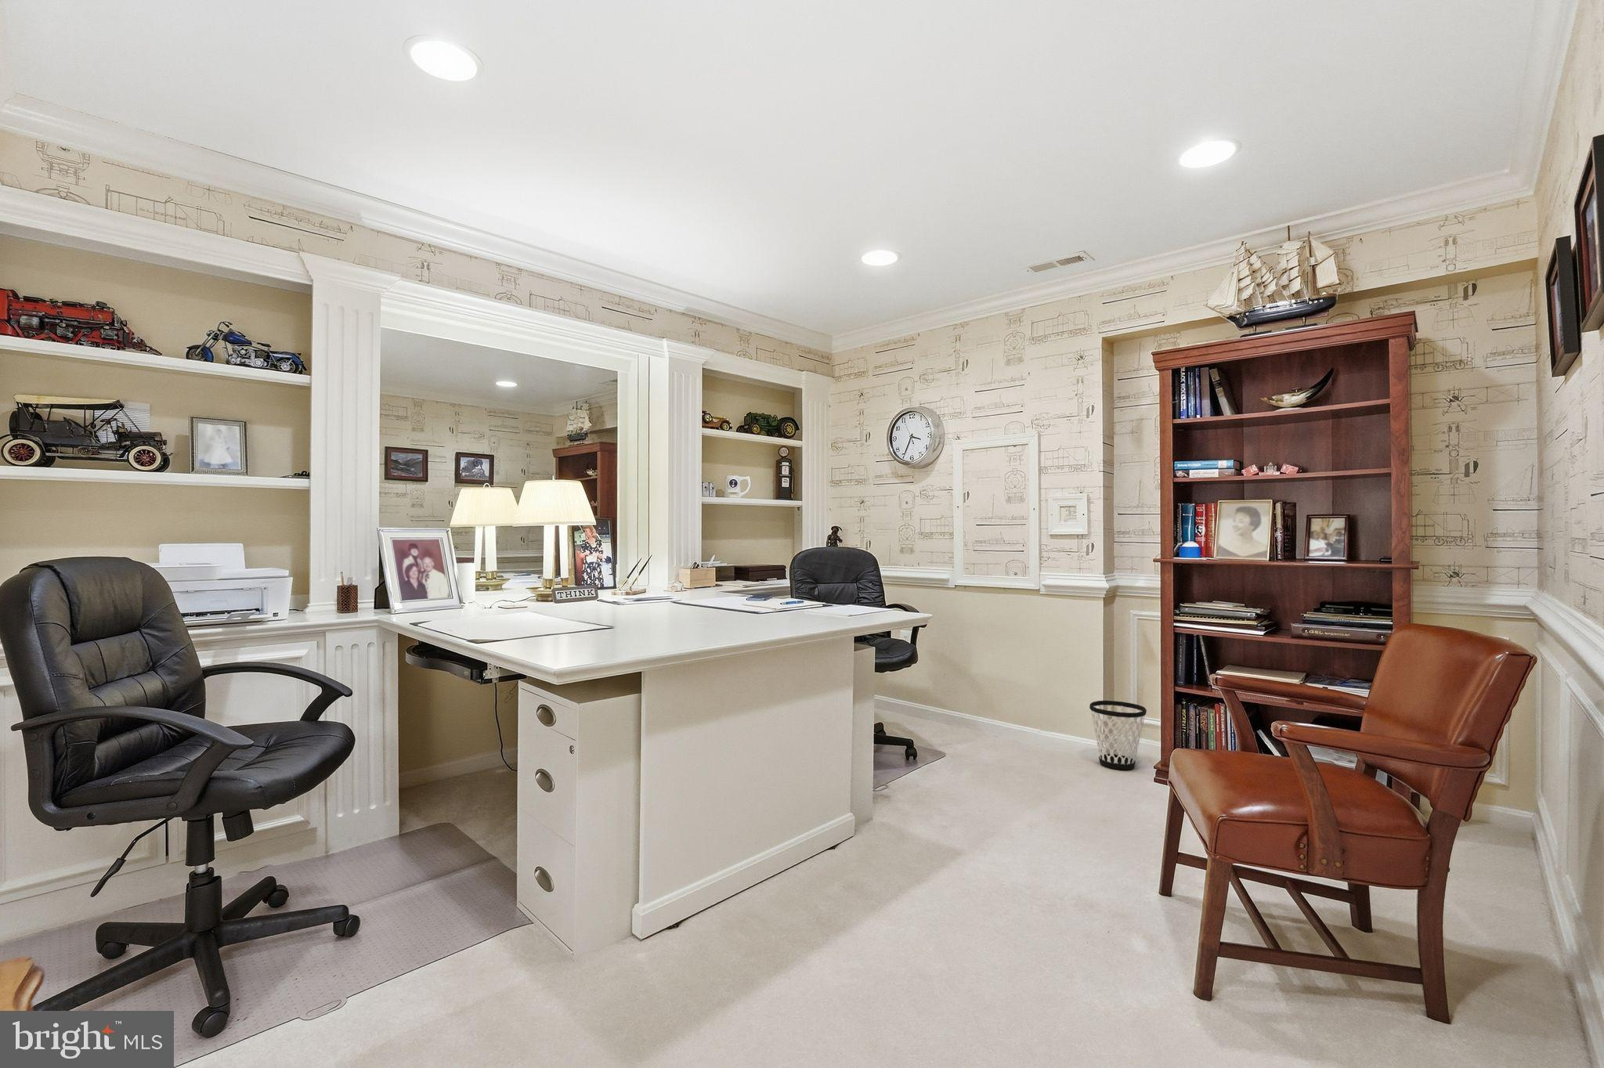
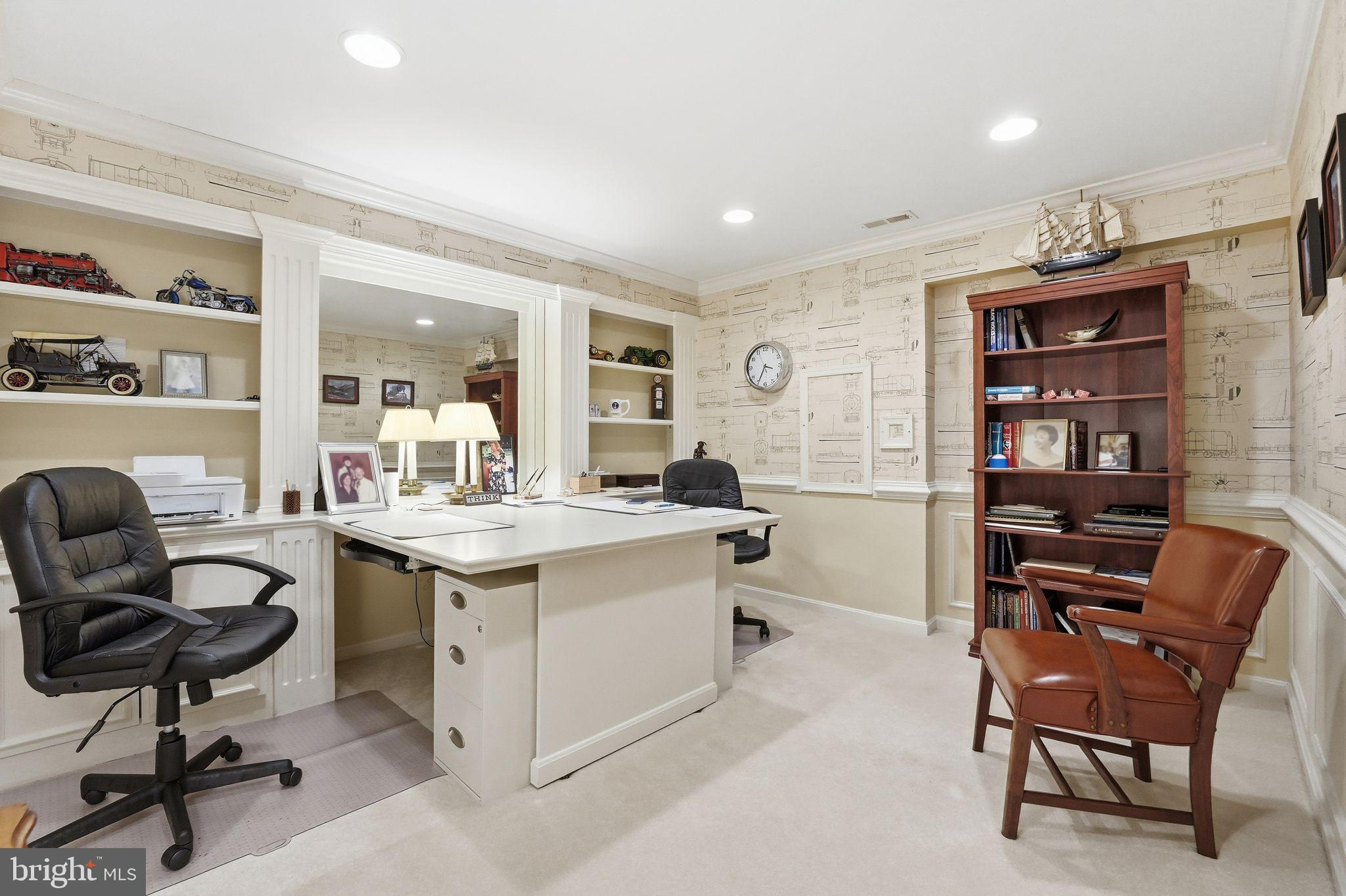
- wastebasket [1089,700,1148,770]
